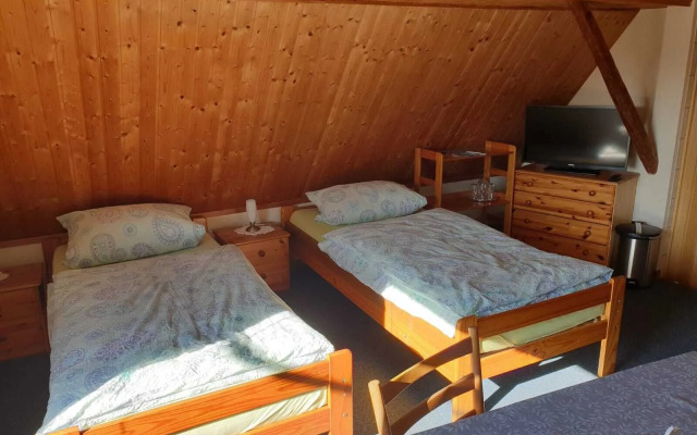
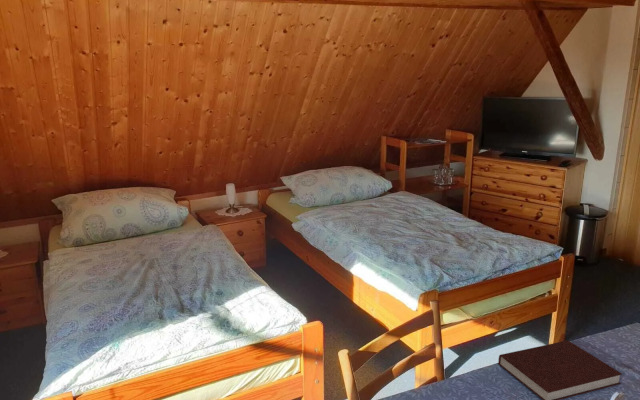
+ notebook [497,339,623,400]
